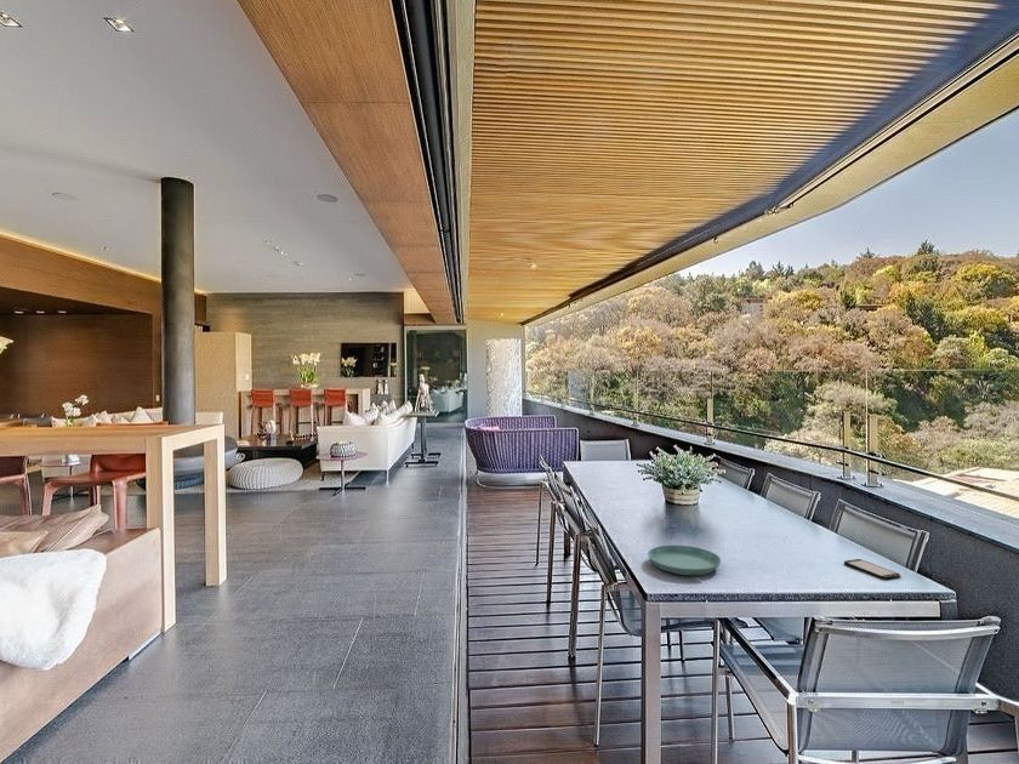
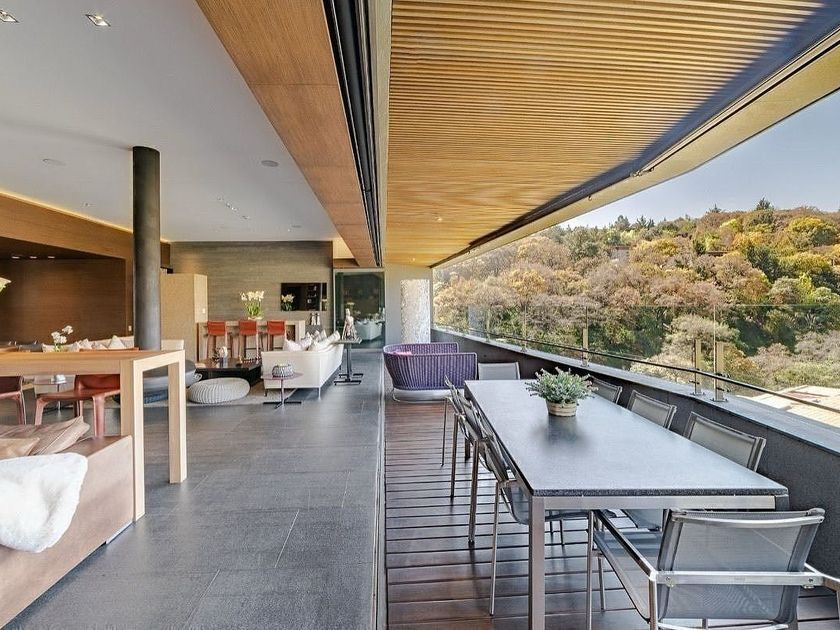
- smartphone [843,558,903,581]
- saucer [647,545,722,576]
